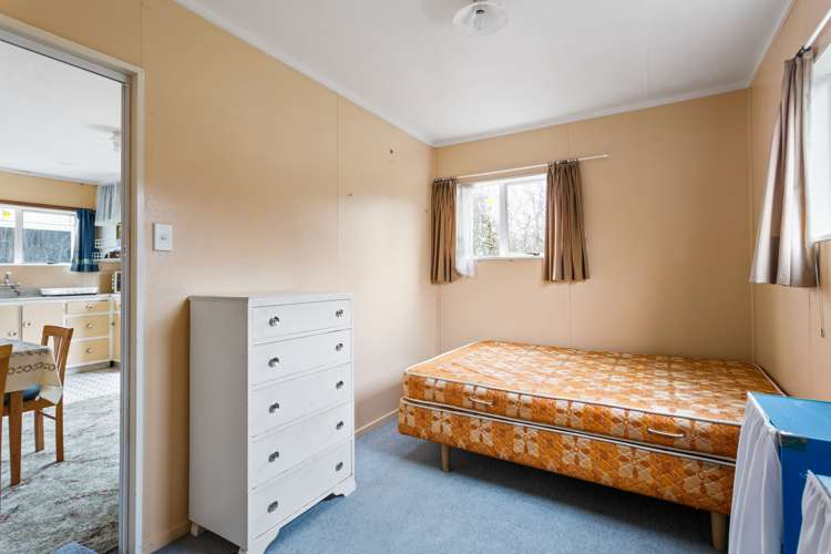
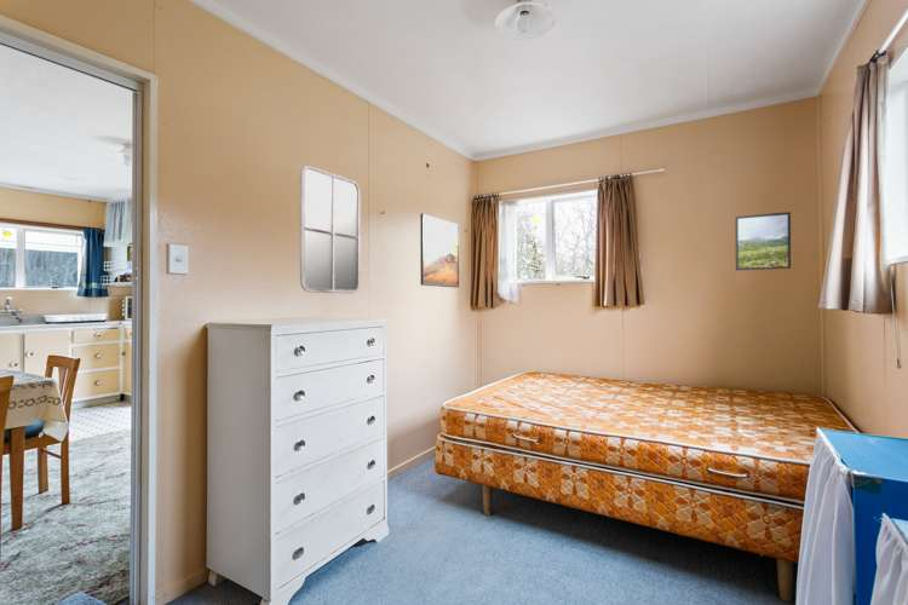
+ home mirror [299,165,362,294]
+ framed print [735,211,792,271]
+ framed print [419,212,460,289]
